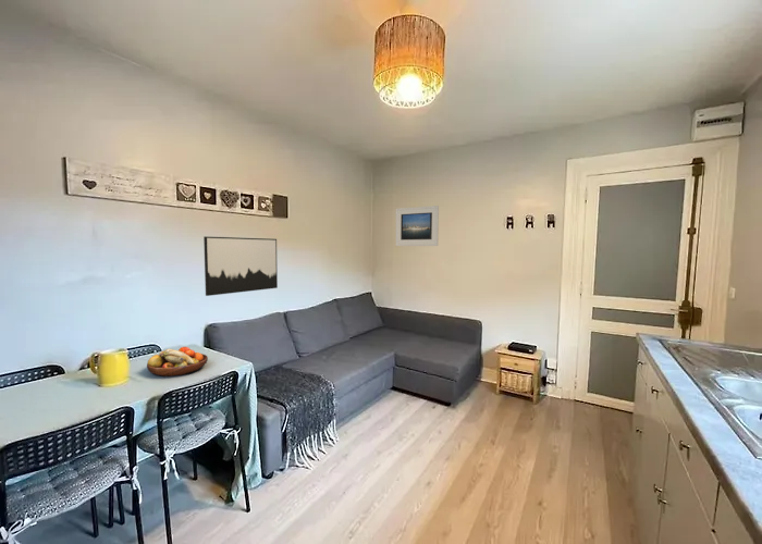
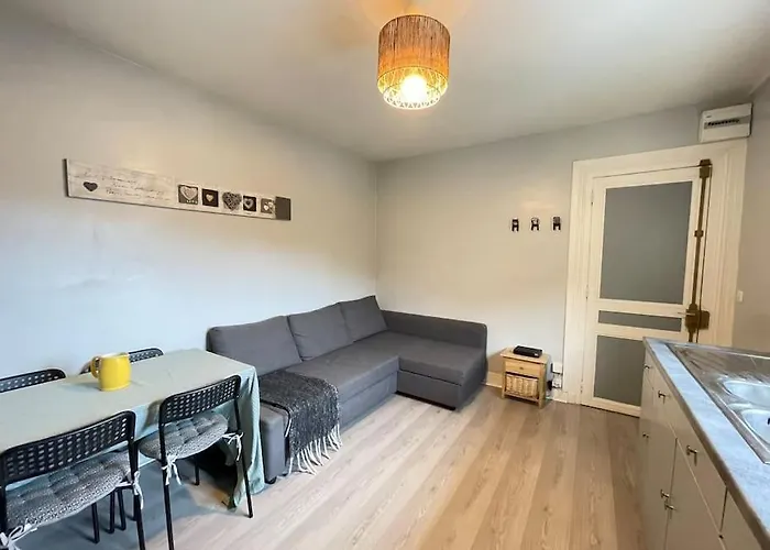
- wall art [202,235,279,297]
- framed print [394,205,440,247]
- fruit bowl [146,346,209,378]
